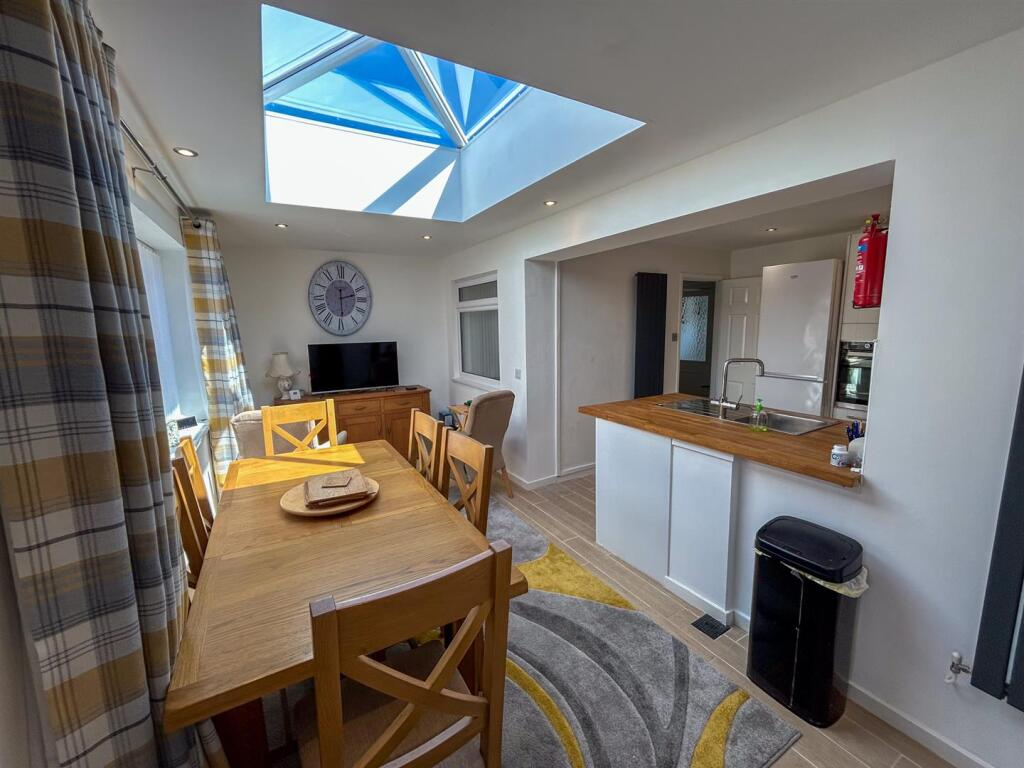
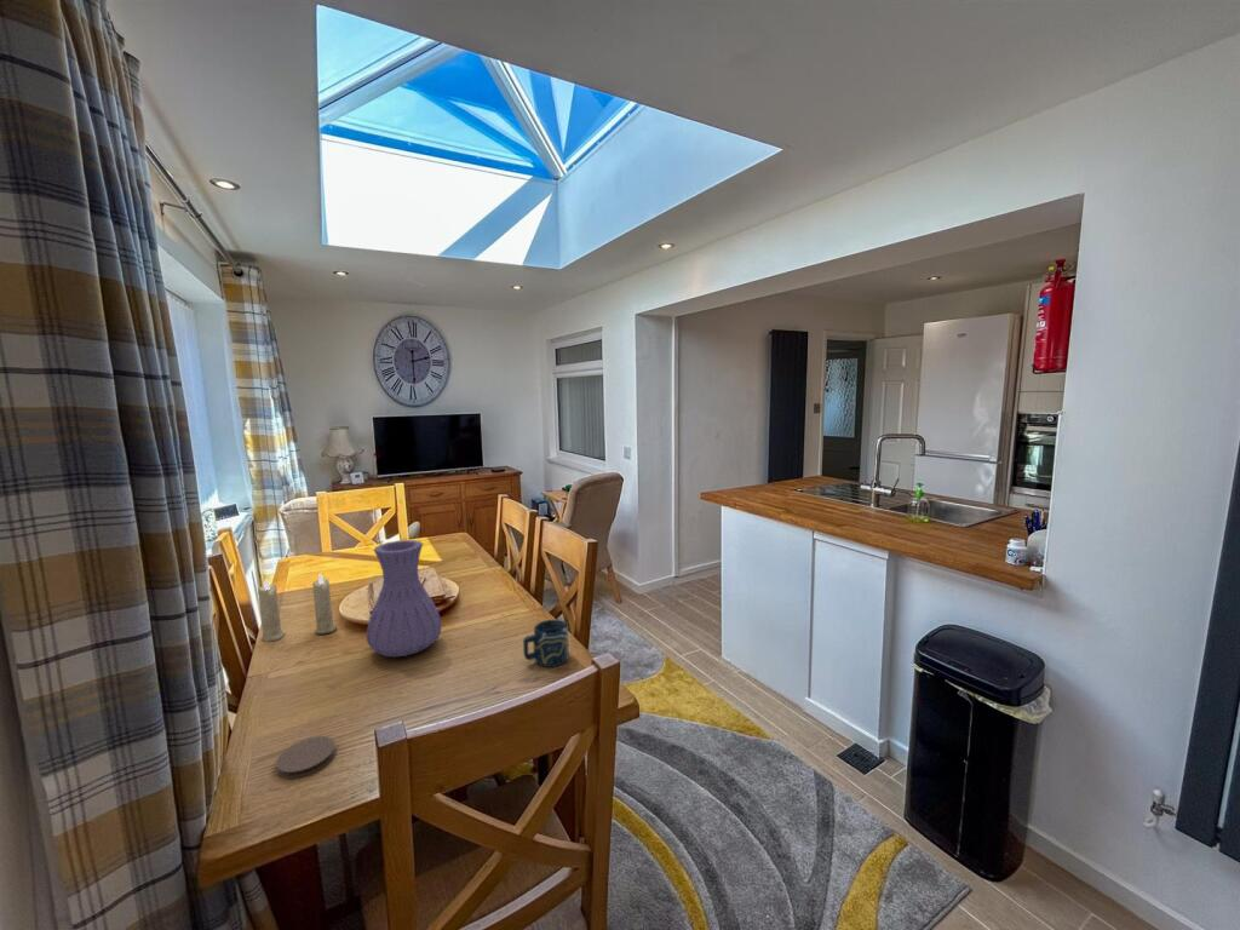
+ candle [257,572,338,643]
+ coaster [275,735,337,780]
+ vase [366,539,442,659]
+ cup [522,619,570,668]
